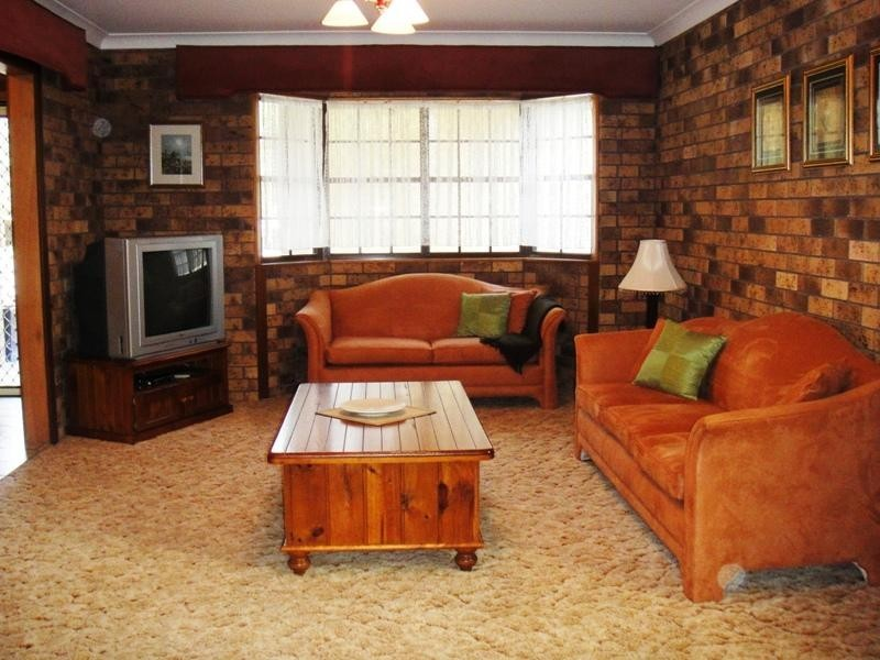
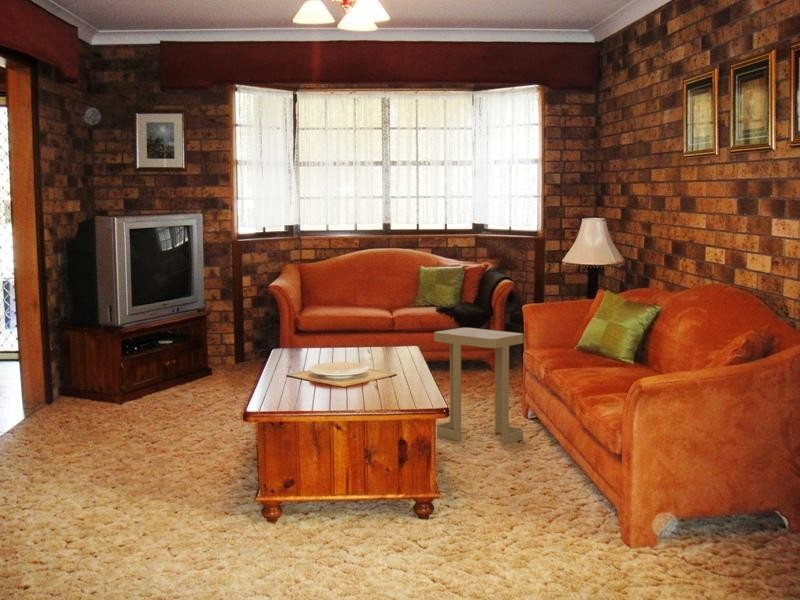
+ side table [433,327,525,446]
